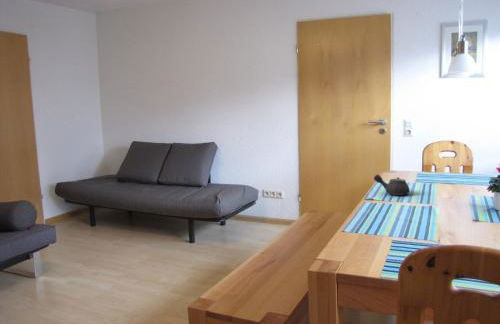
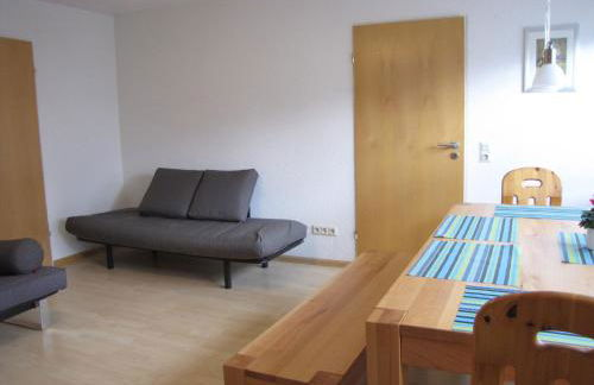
- teapot [373,174,411,196]
